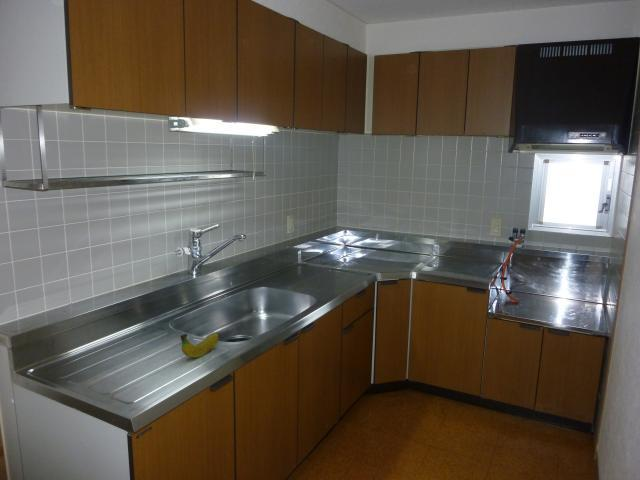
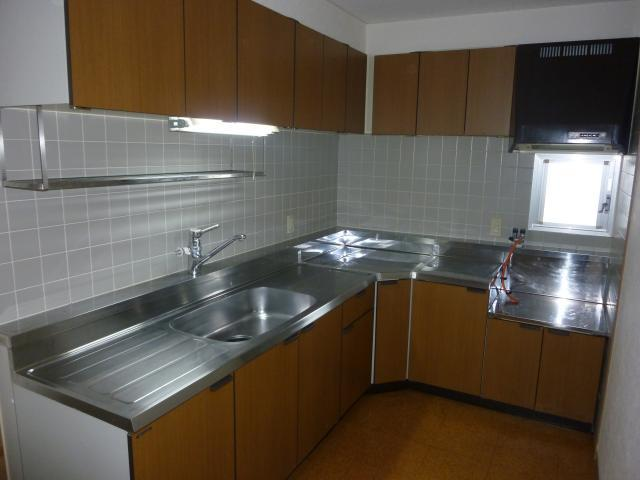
- fruit [179,331,220,358]
